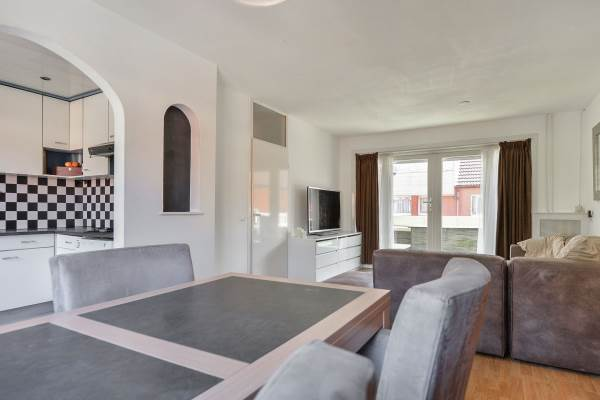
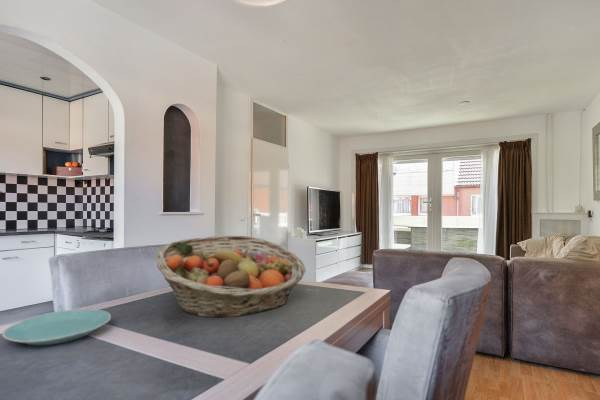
+ fruit basket [155,235,307,319]
+ plate [1,308,112,346]
